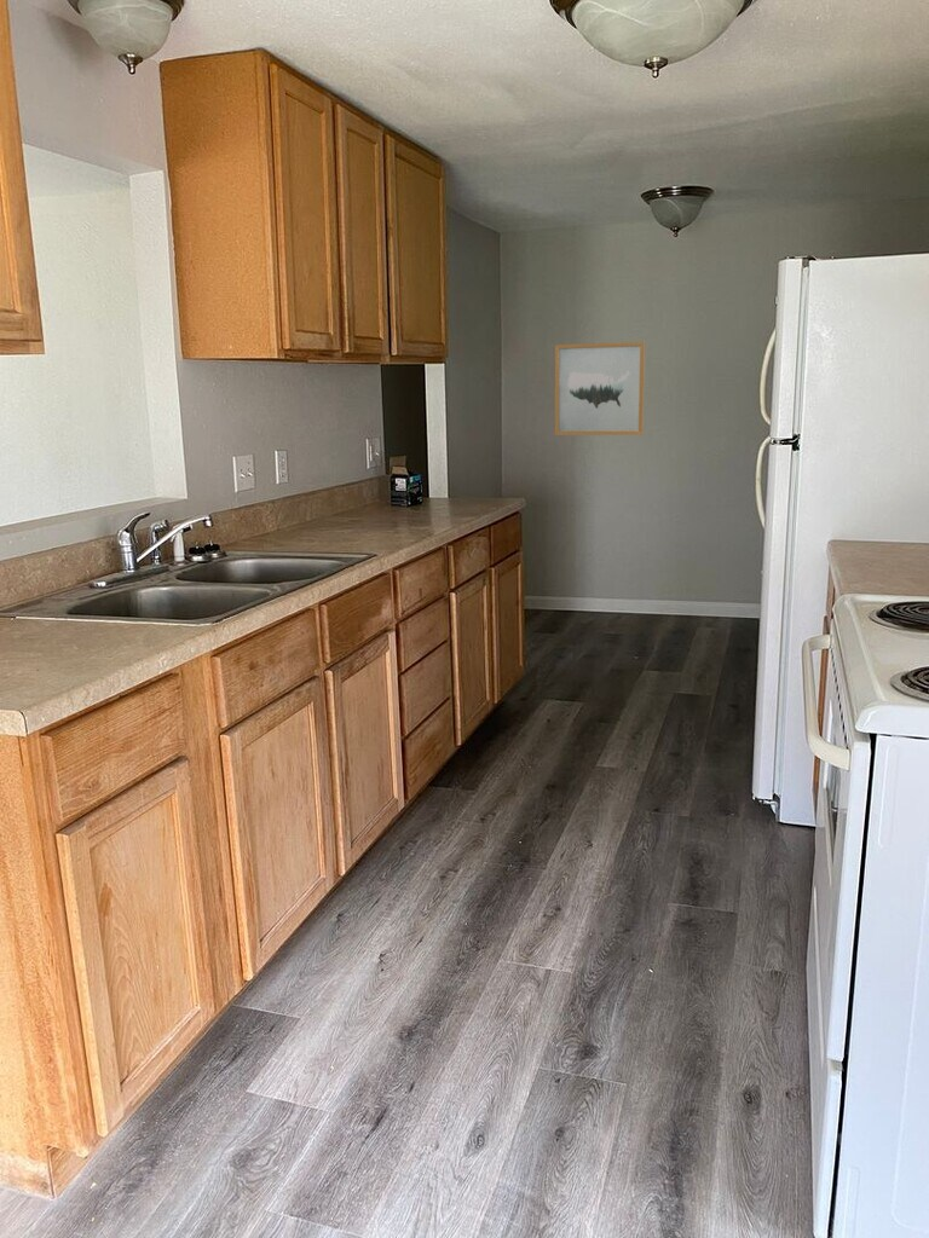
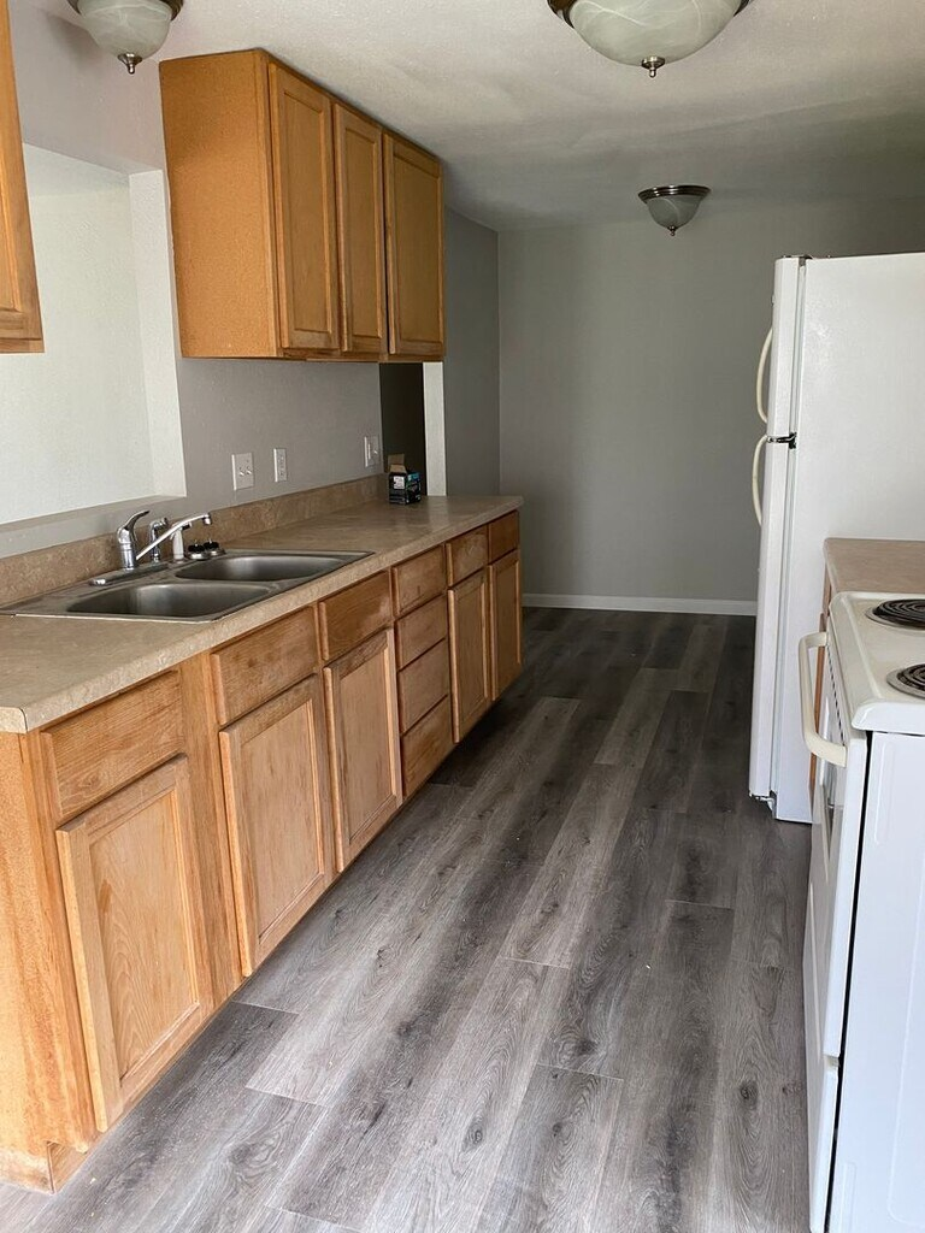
- wall art [554,341,646,436]
